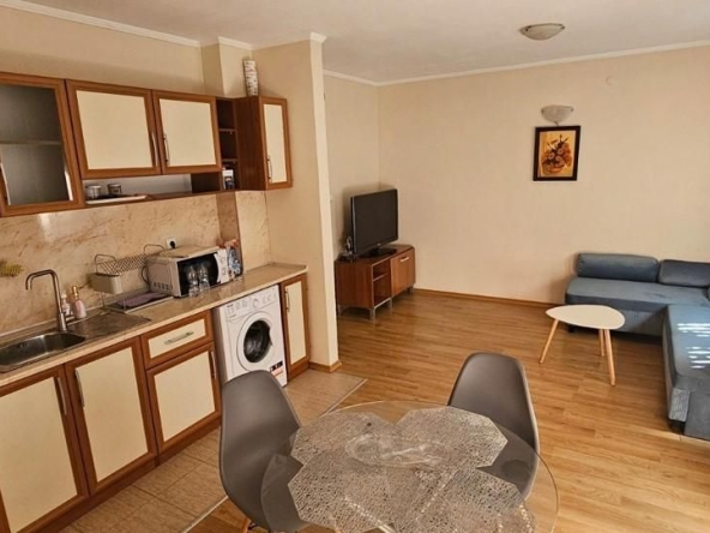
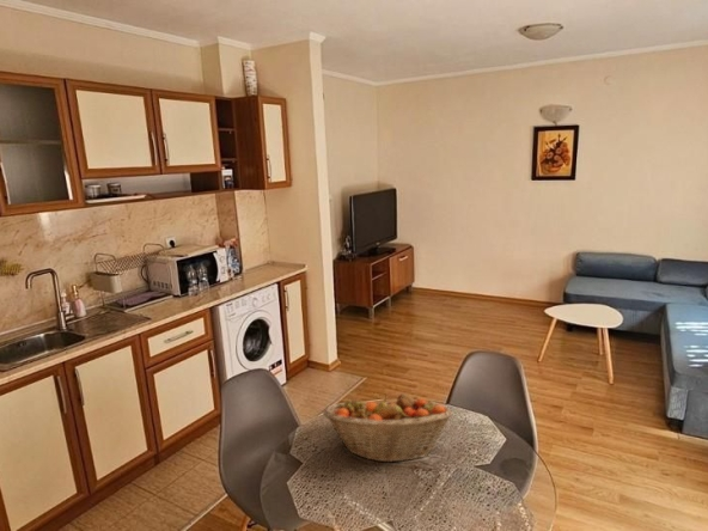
+ fruit basket [322,392,454,464]
